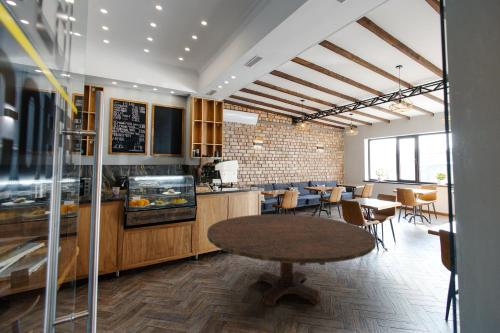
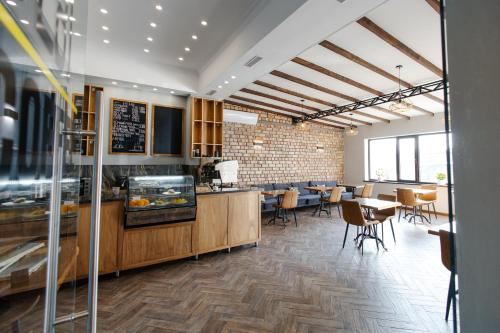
- dining table [206,213,377,308]
